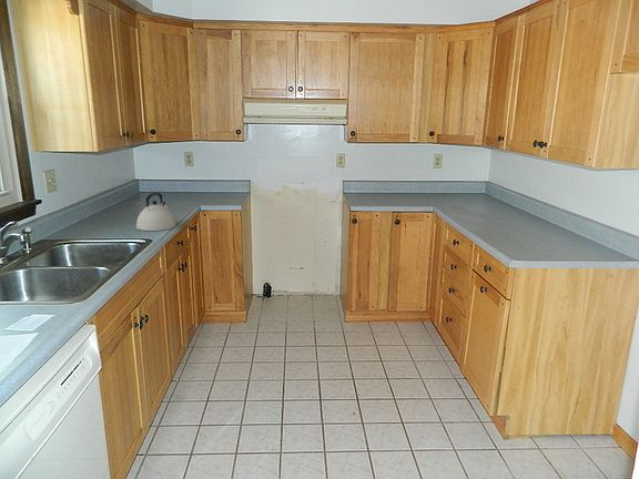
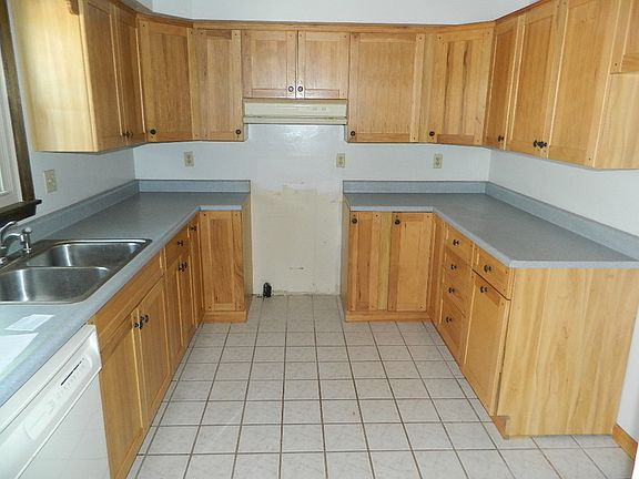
- kettle [135,192,178,232]
